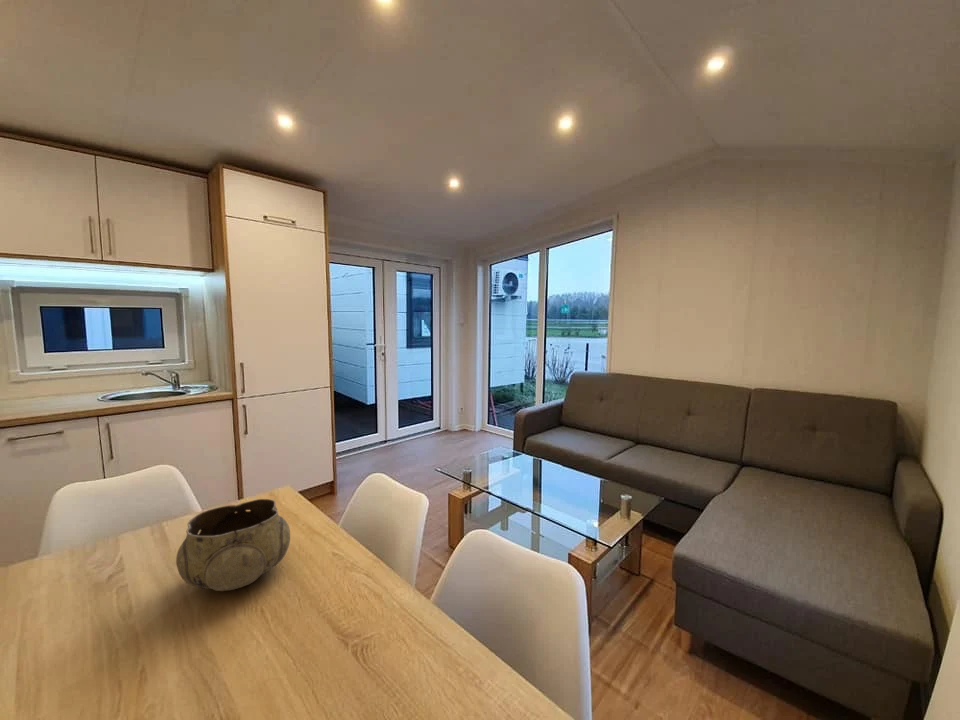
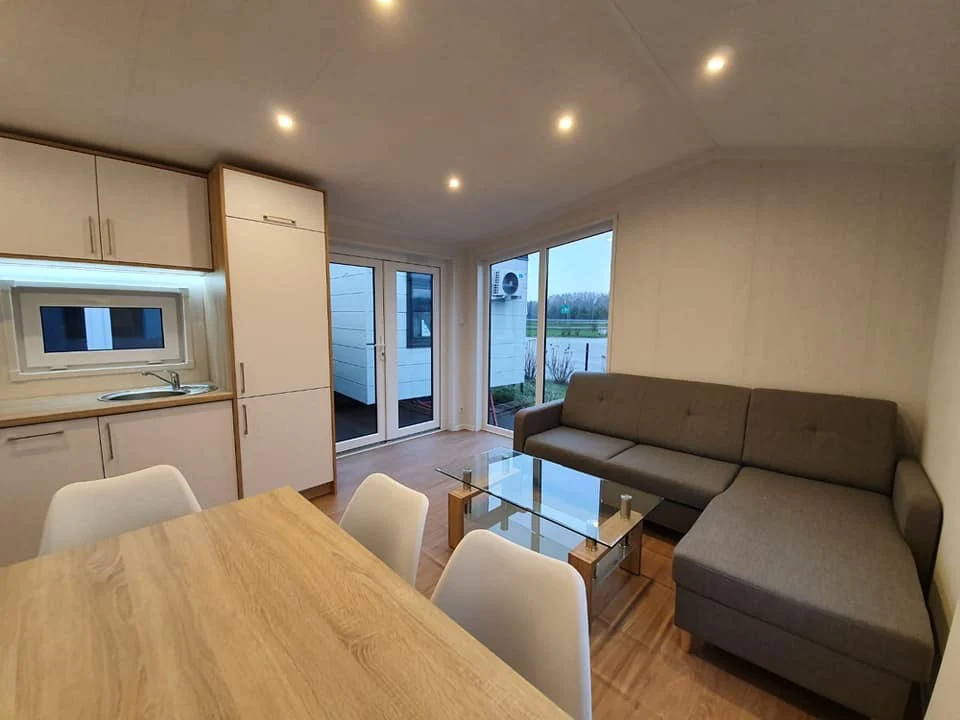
- decorative bowl [175,498,291,592]
